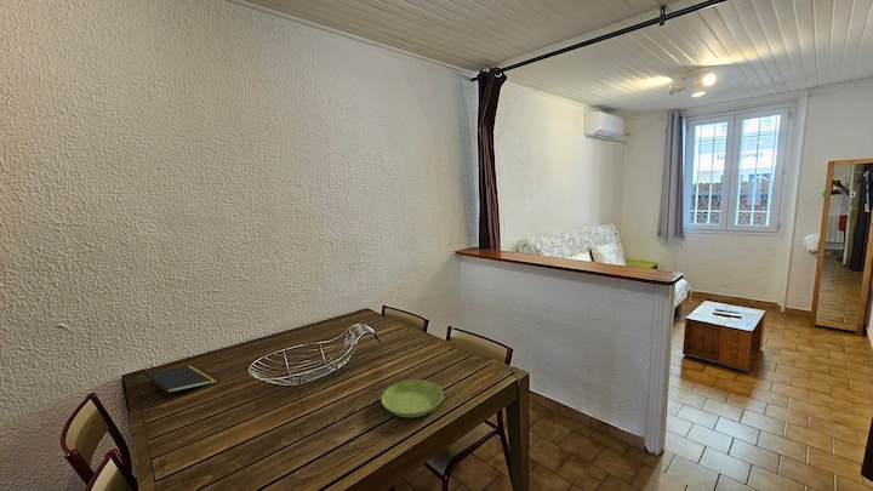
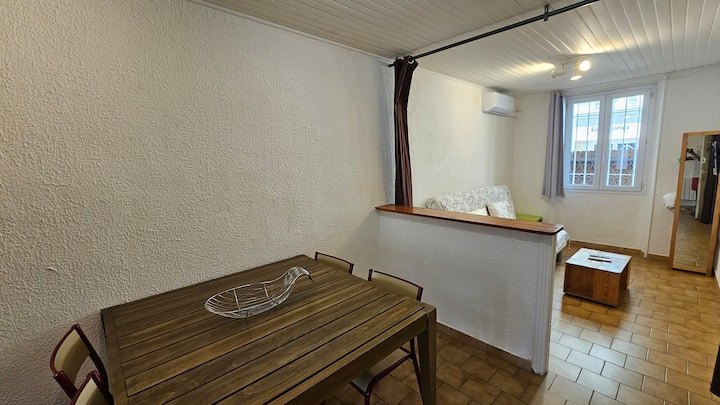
- saucer [381,378,444,418]
- notepad [144,364,218,402]
